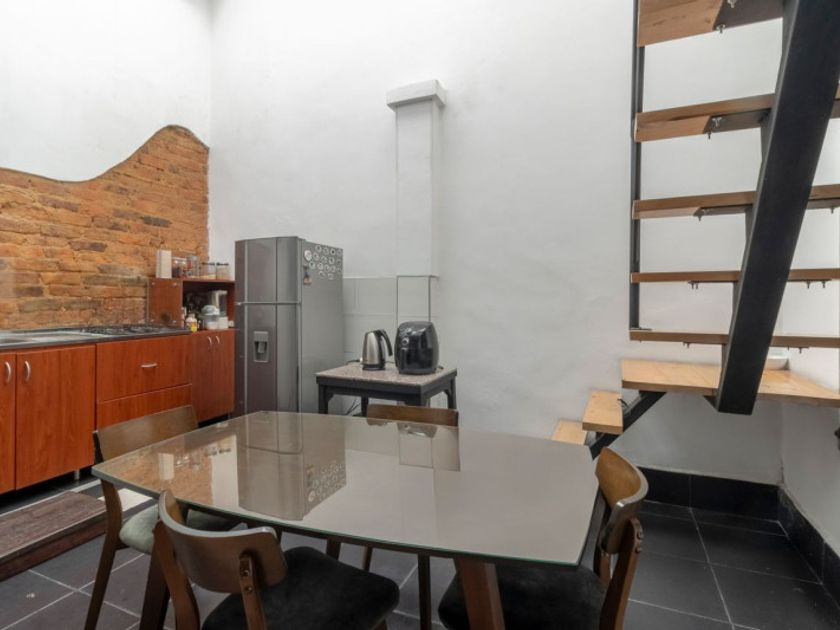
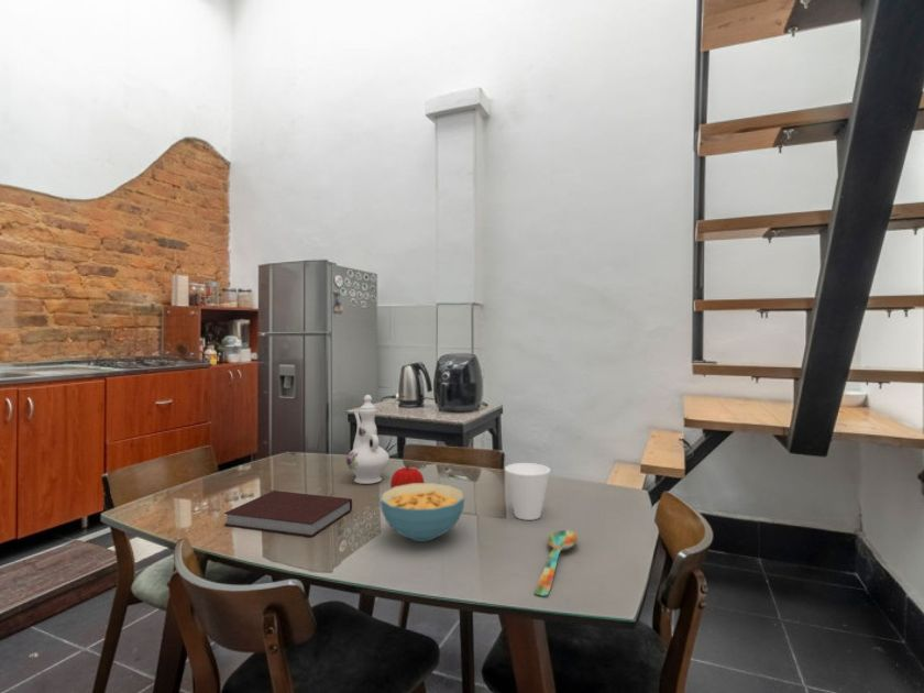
+ spoon [534,529,579,596]
+ cup [504,462,551,521]
+ cereal bowl [380,482,465,542]
+ fruit [389,464,426,488]
+ notebook [223,490,353,538]
+ chinaware [345,394,391,485]
